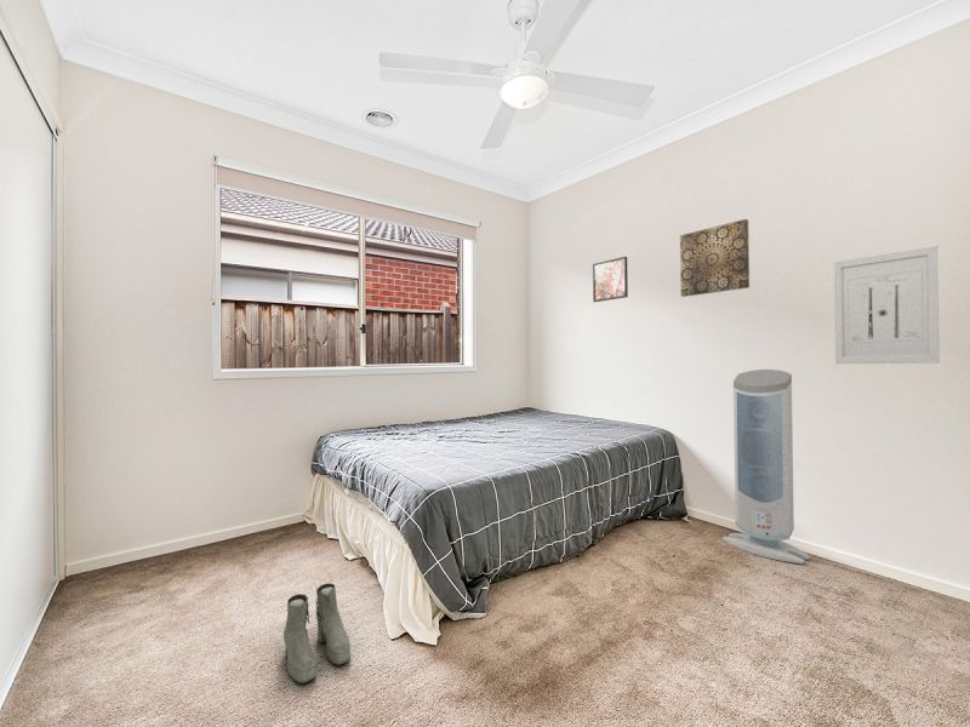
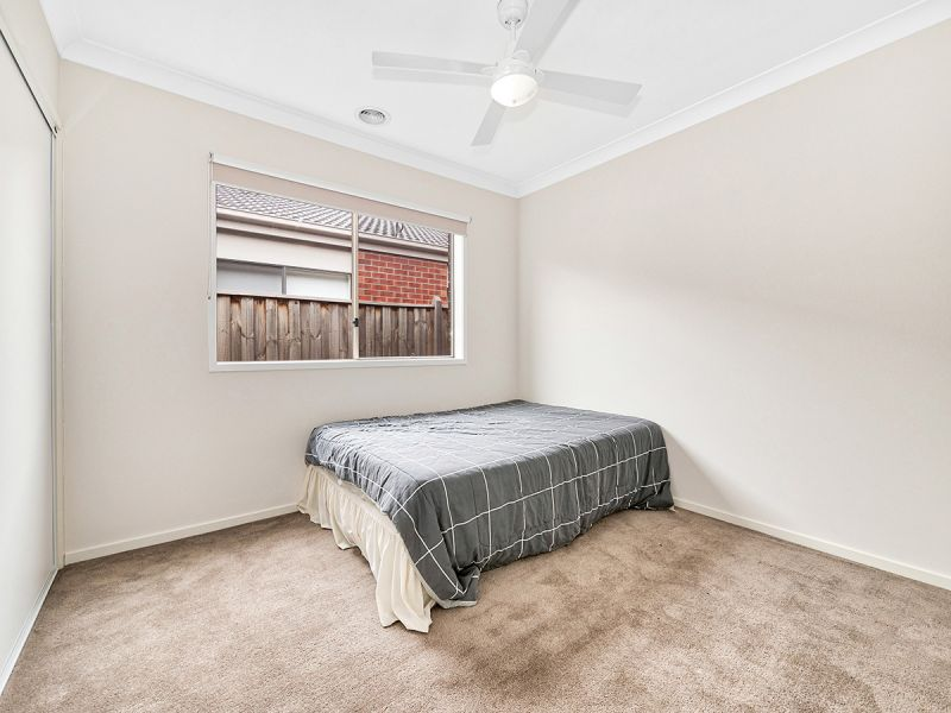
- air purifier [721,368,811,565]
- wall art [679,218,751,298]
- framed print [592,256,629,303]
- boots [283,583,352,685]
- wall art [833,245,941,365]
